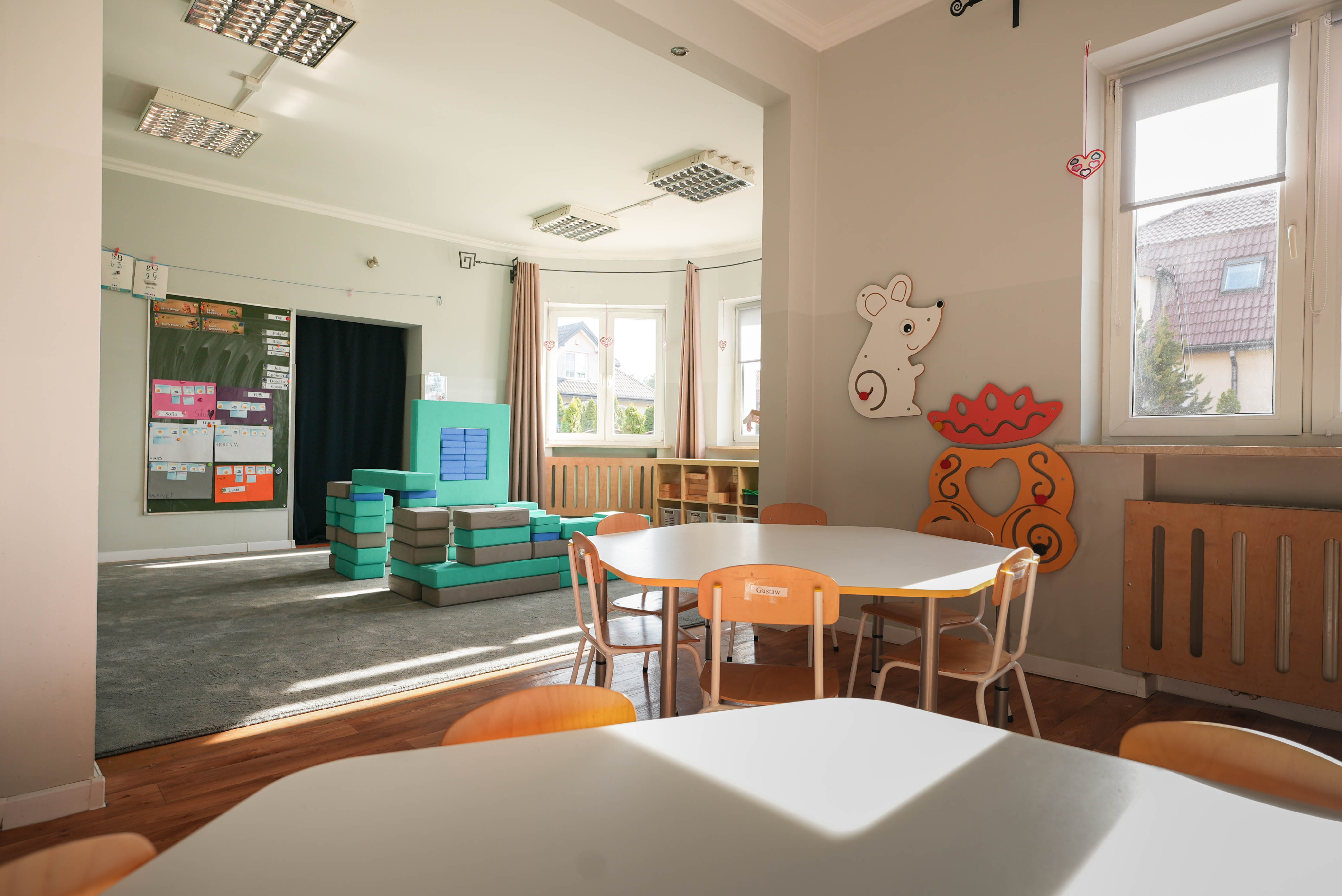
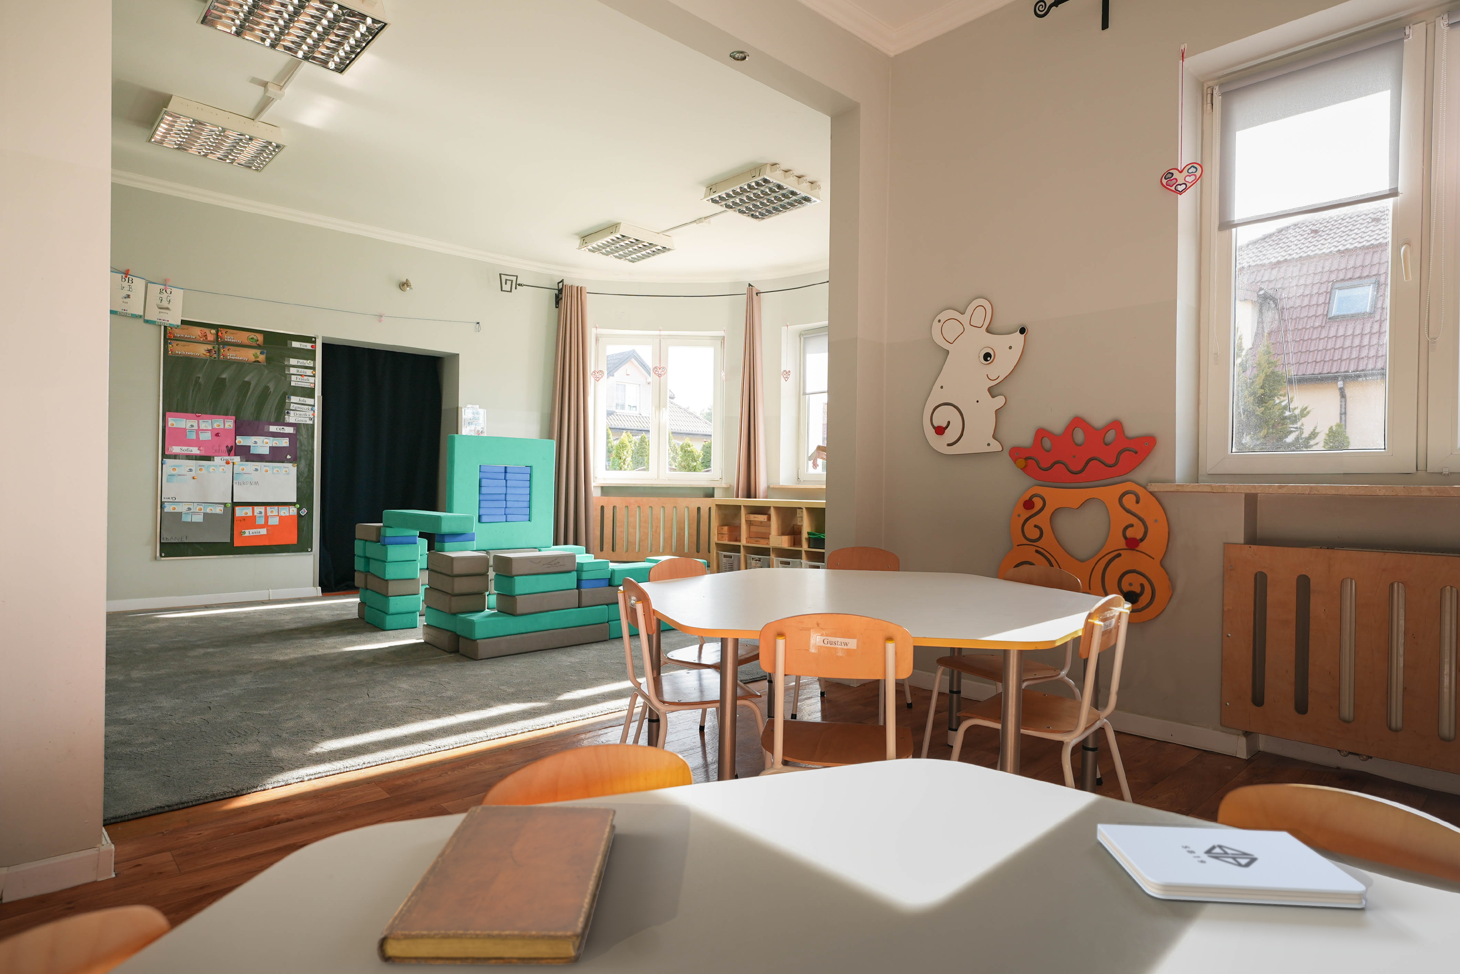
+ notepad [1097,823,1366,909]
+ notebook [376,804,616,965]
